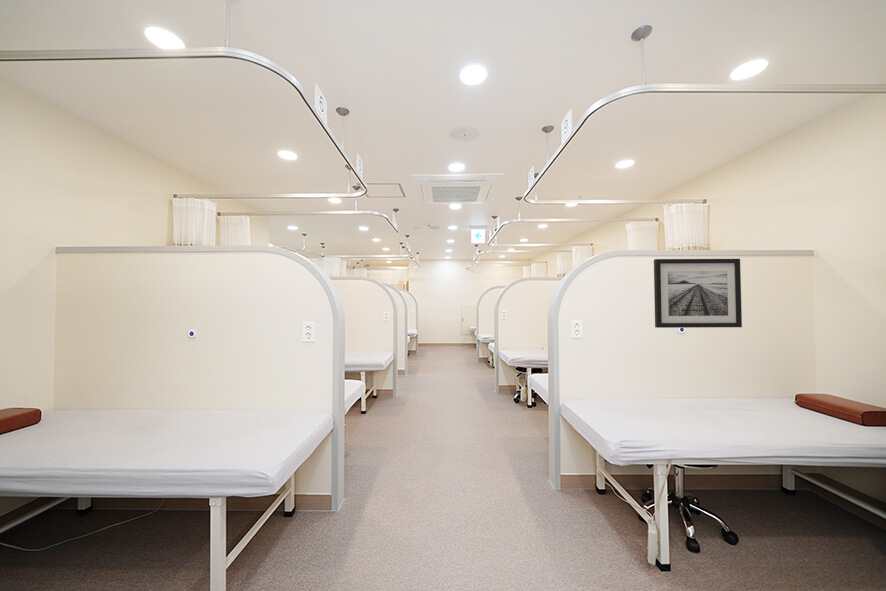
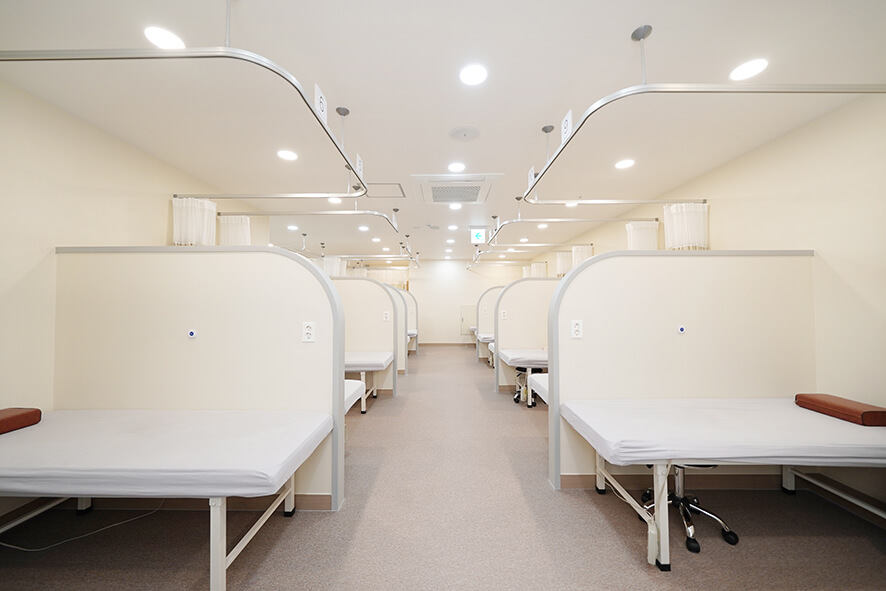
- wall art [653,258,743,329]
